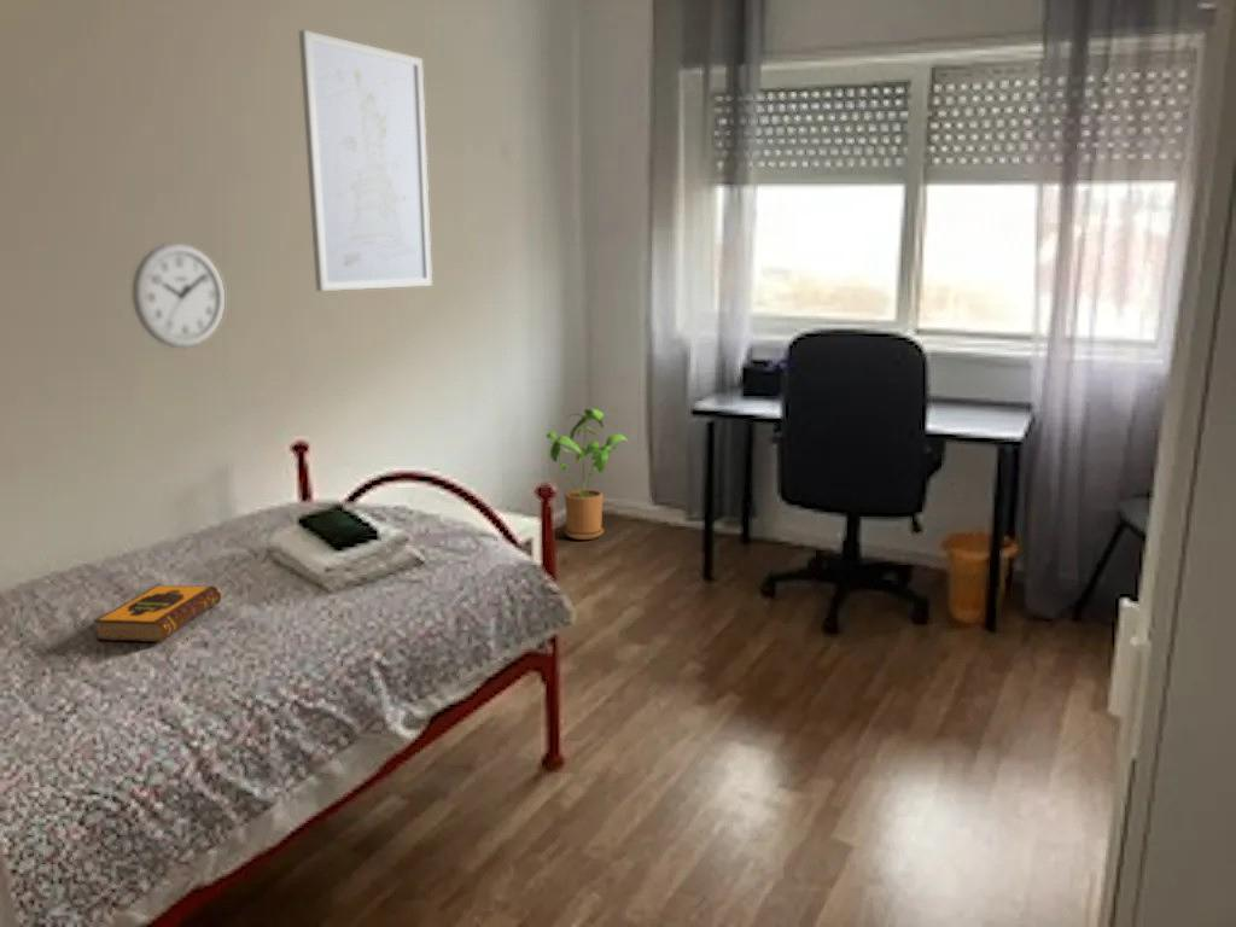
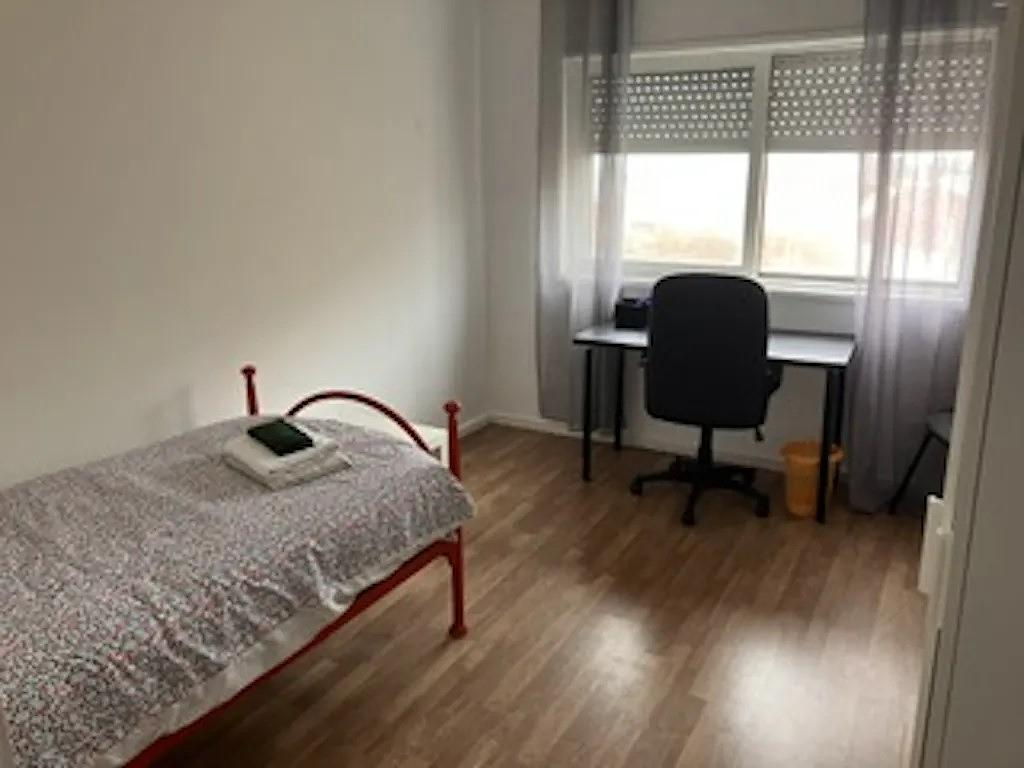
- house plant [544,408,630,541]
- wall clock [132,241,226,349]
- hardback book [93,584,222,643]
- wall art [298,29,433,292]
